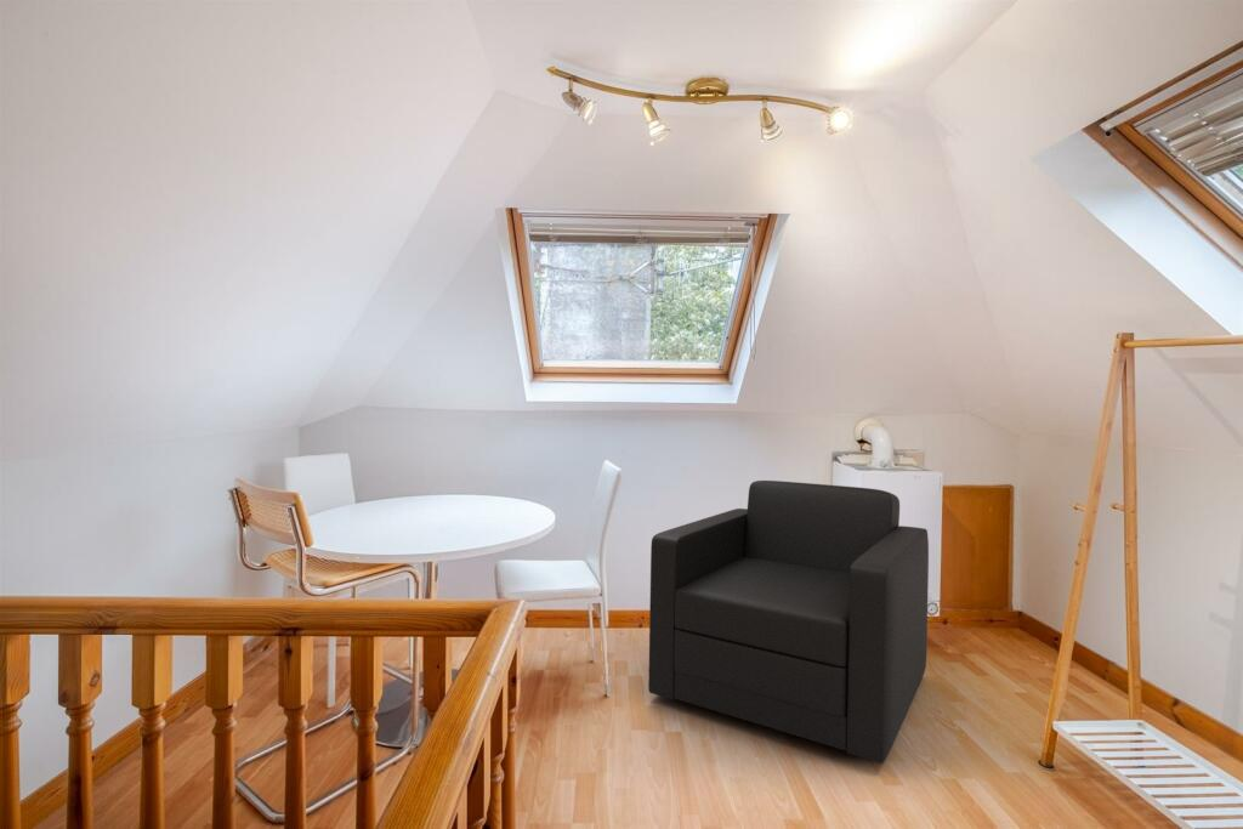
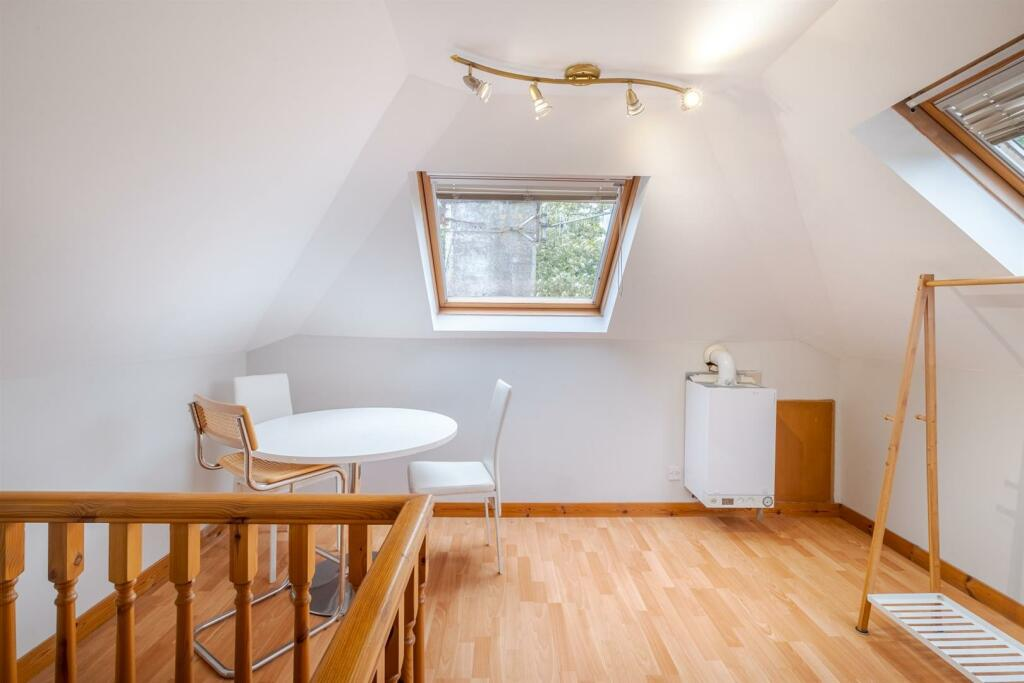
- armchair [647,479,930,765]
